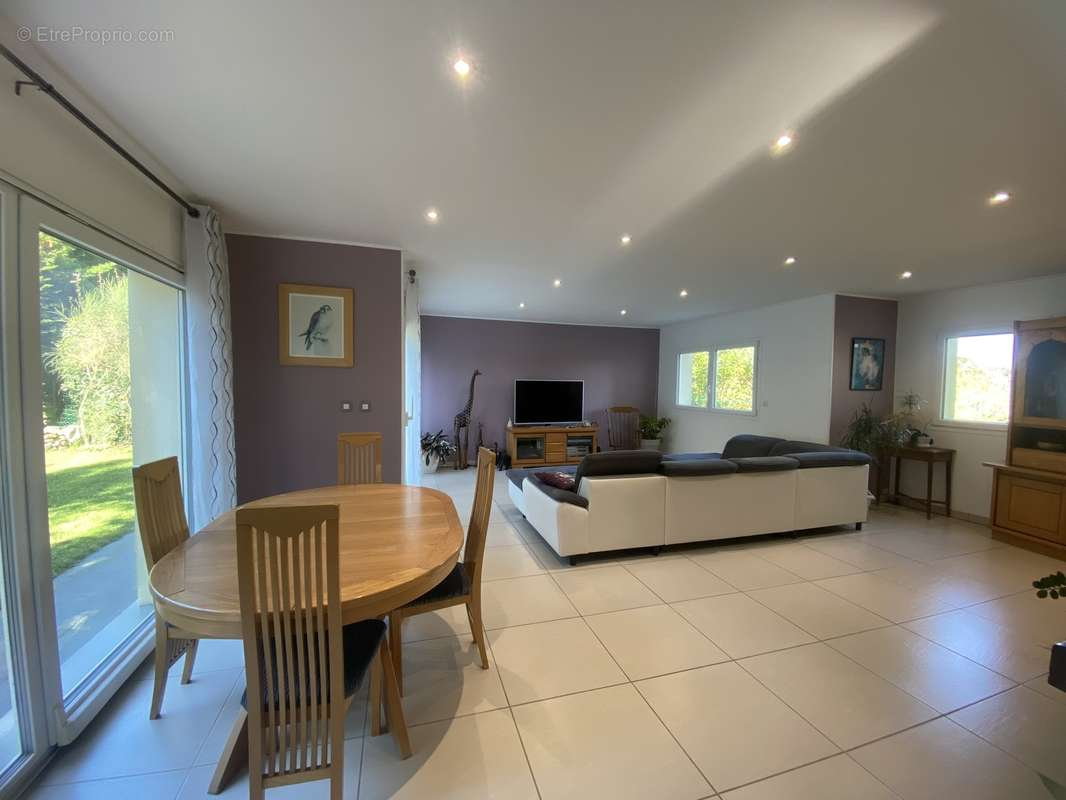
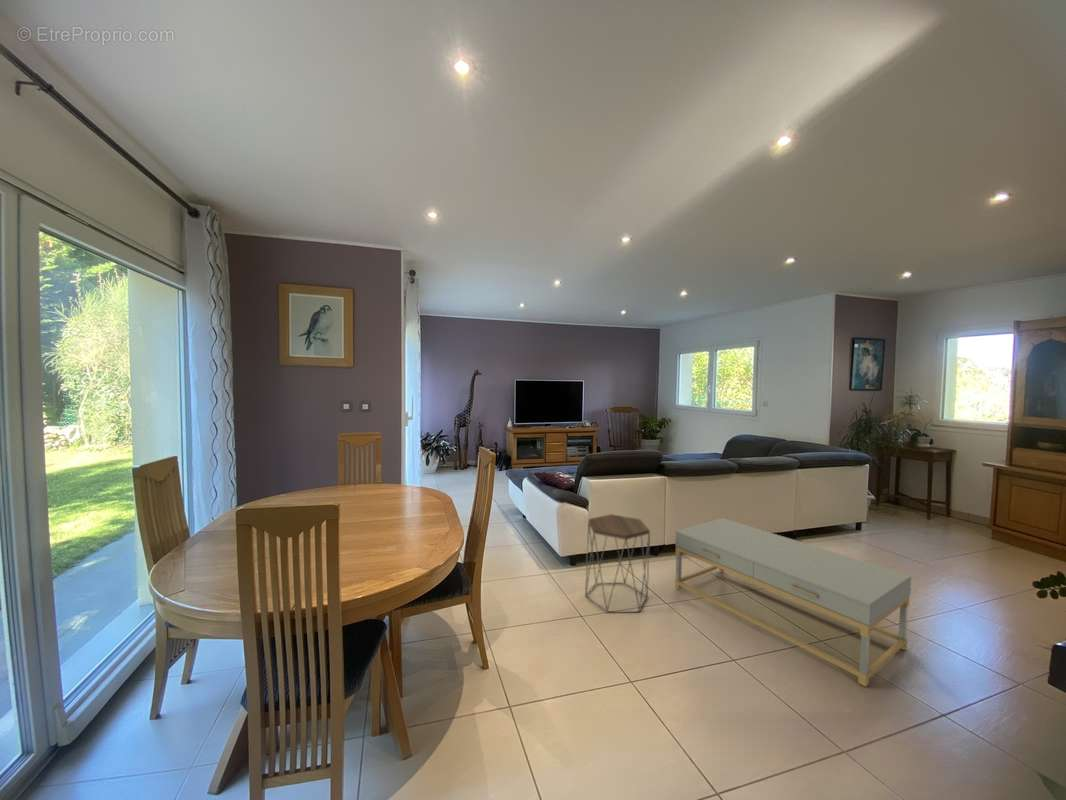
+ coffee table [674,517,912,688]
+ side table [584,513,651,614]
